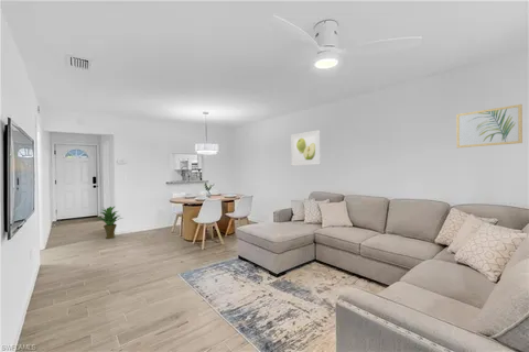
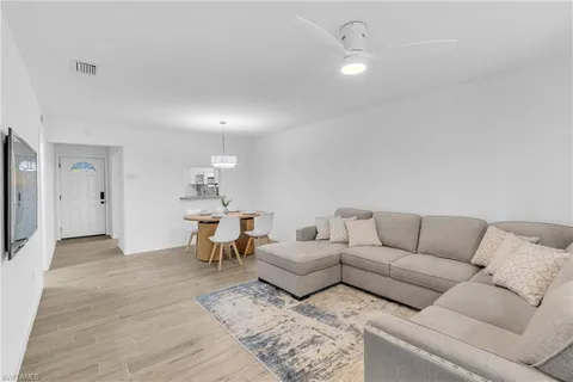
- potted plant [95,206,123,240]
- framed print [290,129,322,167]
- wall art [455,103,523,148]
